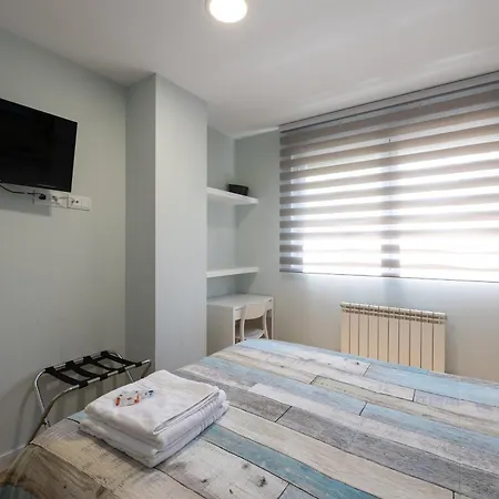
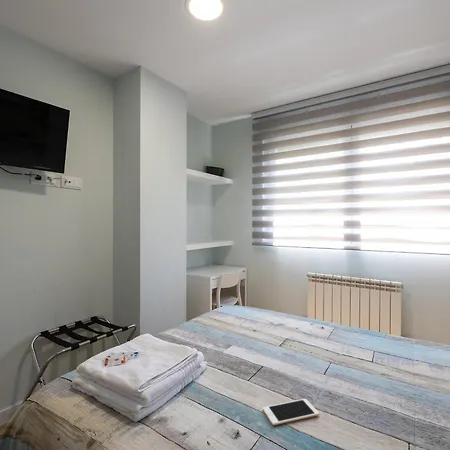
+ cell phone [262,398,320,426]
